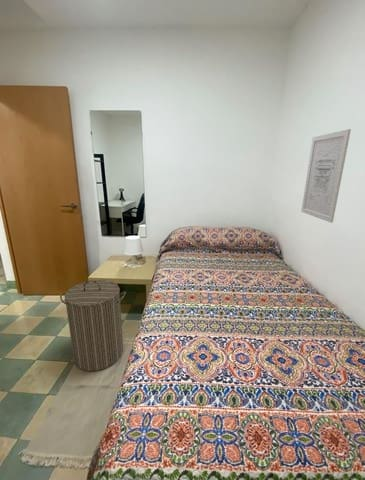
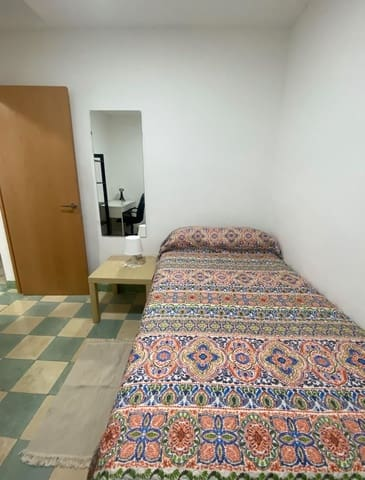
- laundry hamper [59,279,127,372]
- wall art [300,128,352,224]
